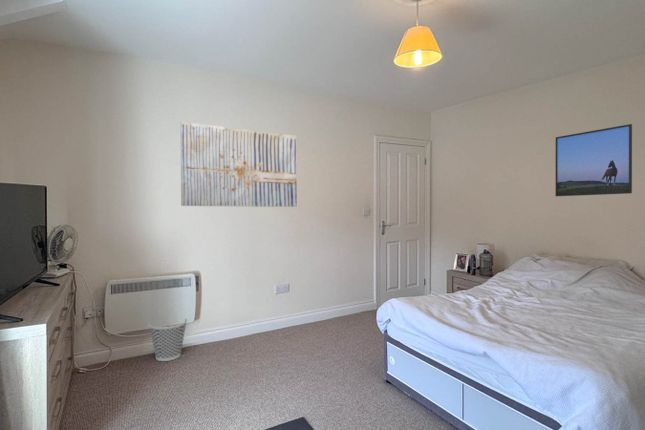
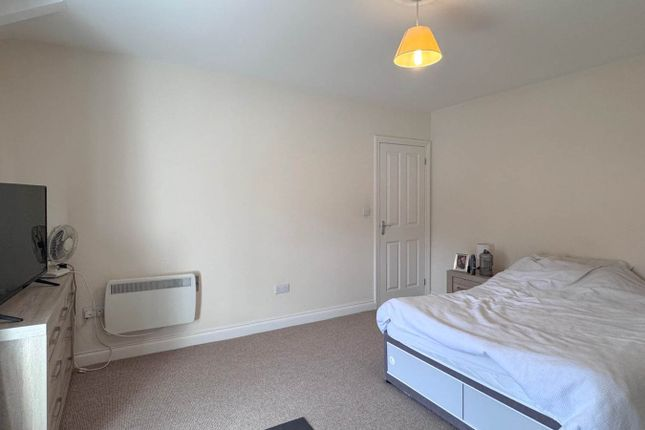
- wastebasket [148,317,188,362]
- wall art [180,120,298,208]
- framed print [555,123,633,197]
